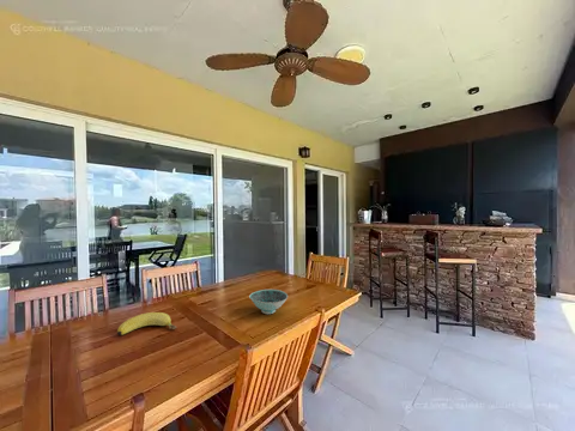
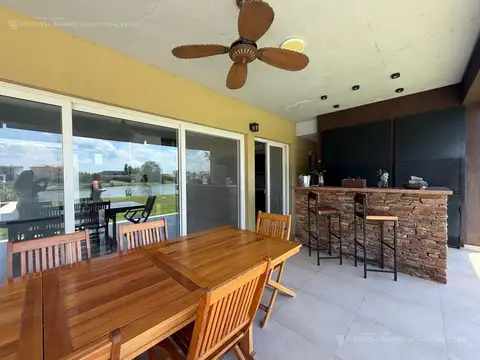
- bowl [248,289,289,315]
- banana [116,311,177,336]
